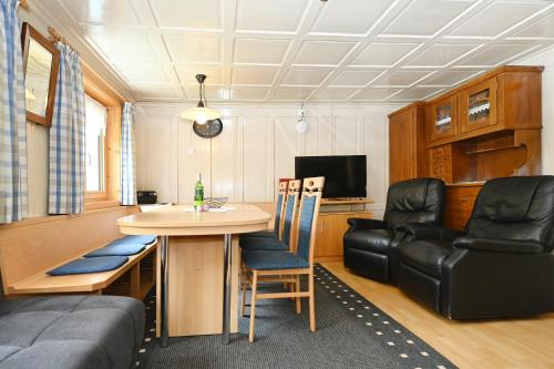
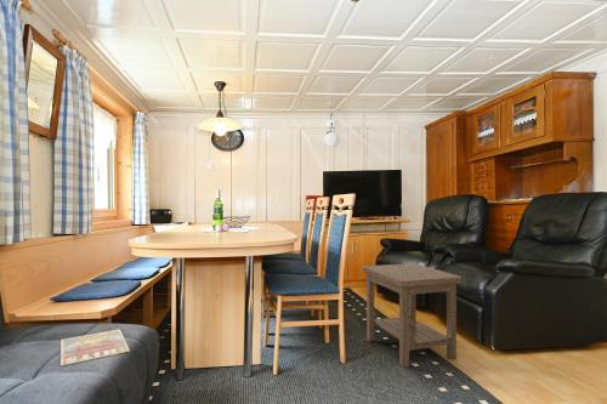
+ magazine [59,328,131,366]
+ side table [362,262,463,369]
